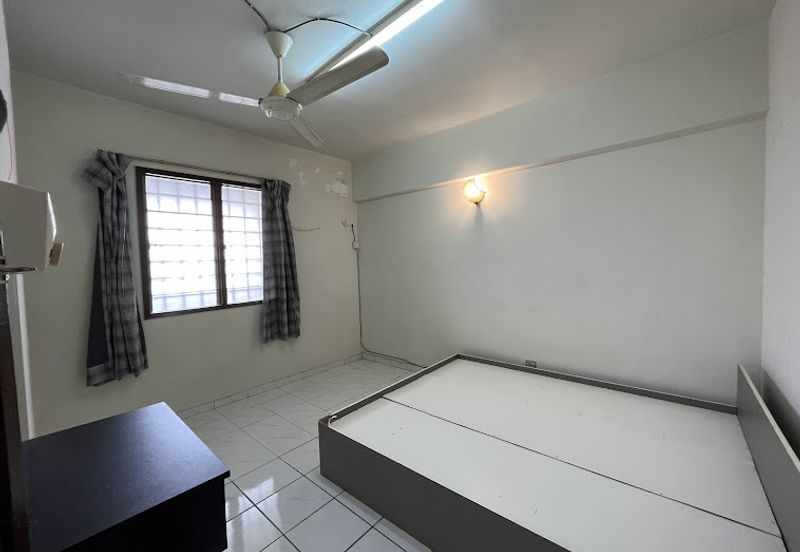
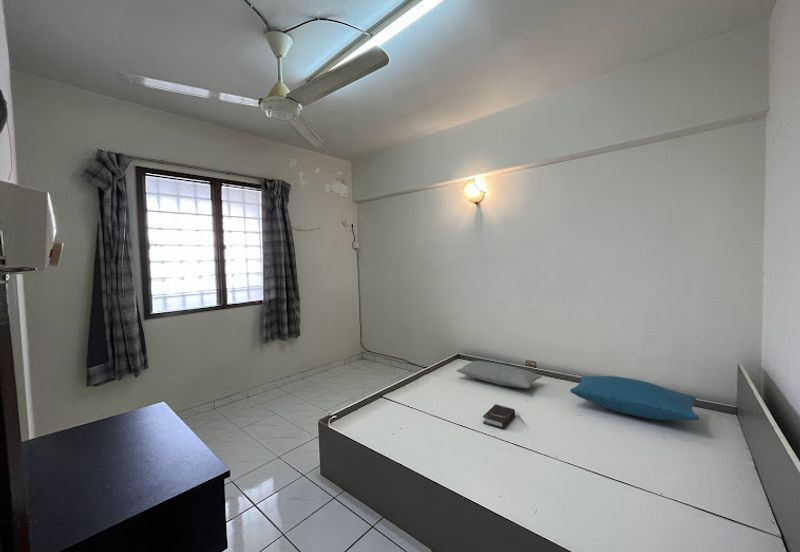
+ pillow [455,360,543,389]
+ hardback book [482,403,516,430]
+ pillow [569,375,700,422]
